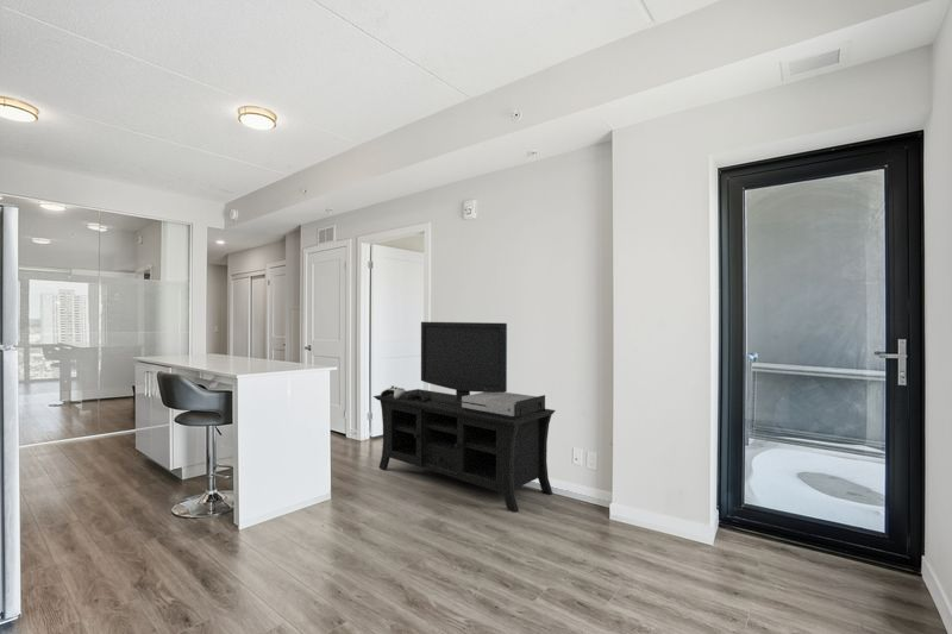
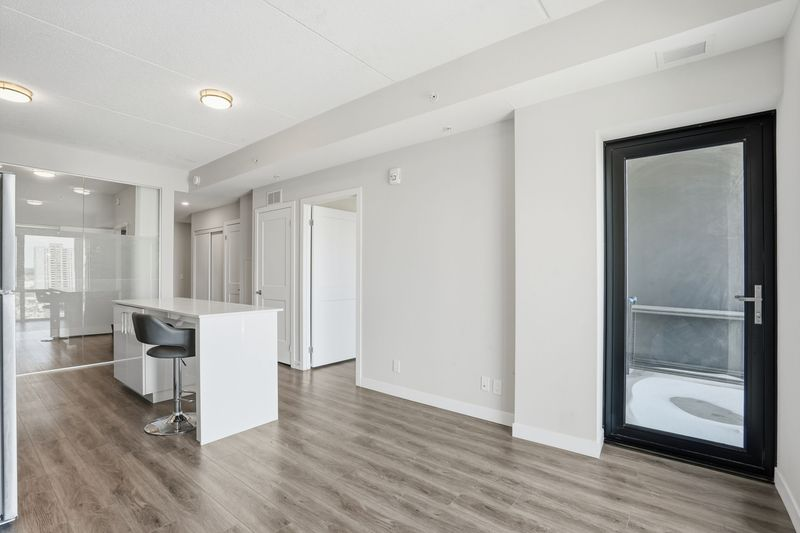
- media console [372,321,557,514]
